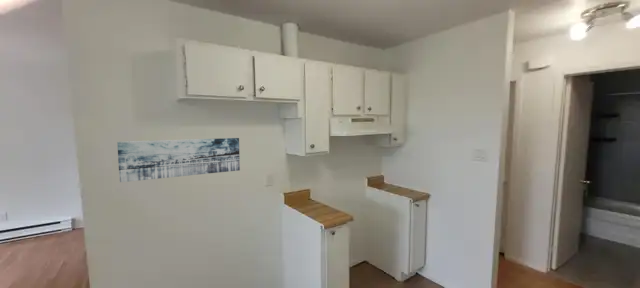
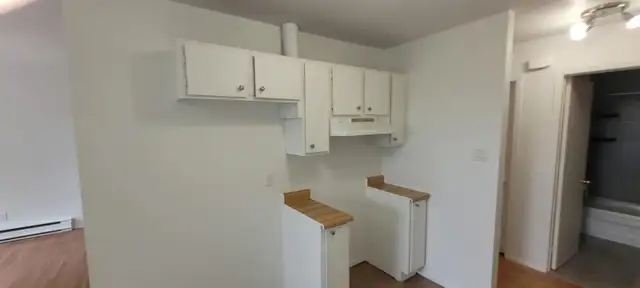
- wall art [116,137,241,183]
